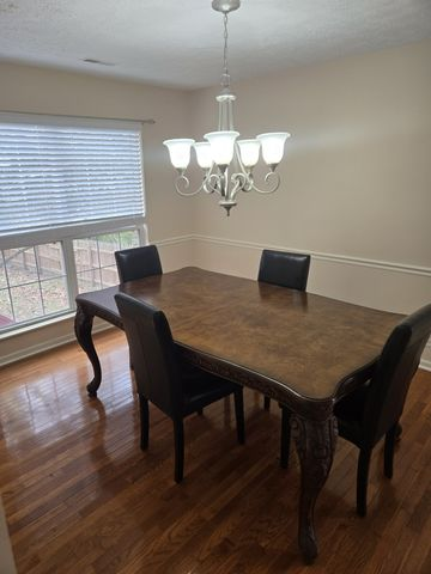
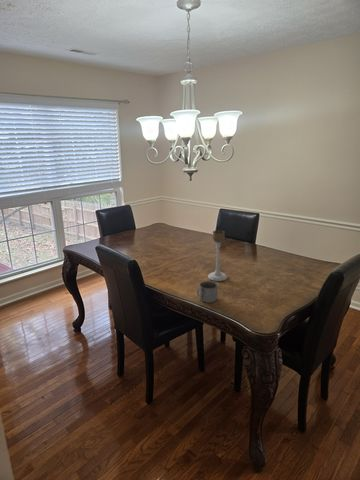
+ mug [196,280,219,304]
+ candle holder [207,229,228,282]
